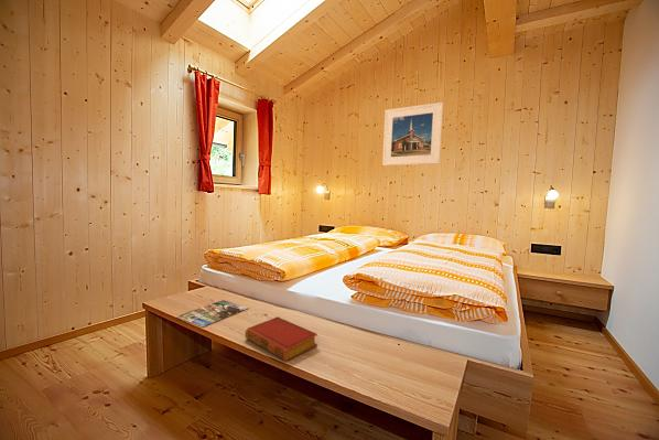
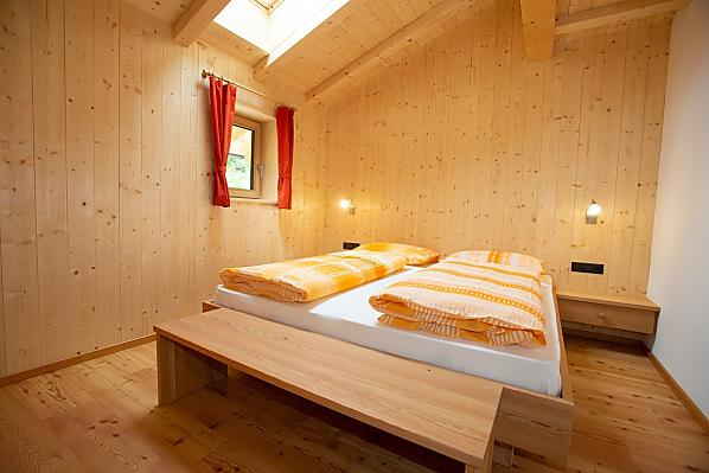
- book [244,316,318,363]
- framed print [381,101,444,167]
- magazine [175,299,250,328]
